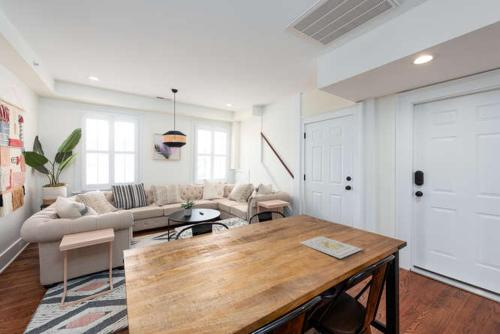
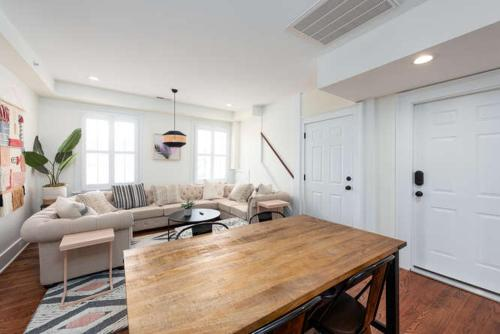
- picture frame [298,236,363,260]
